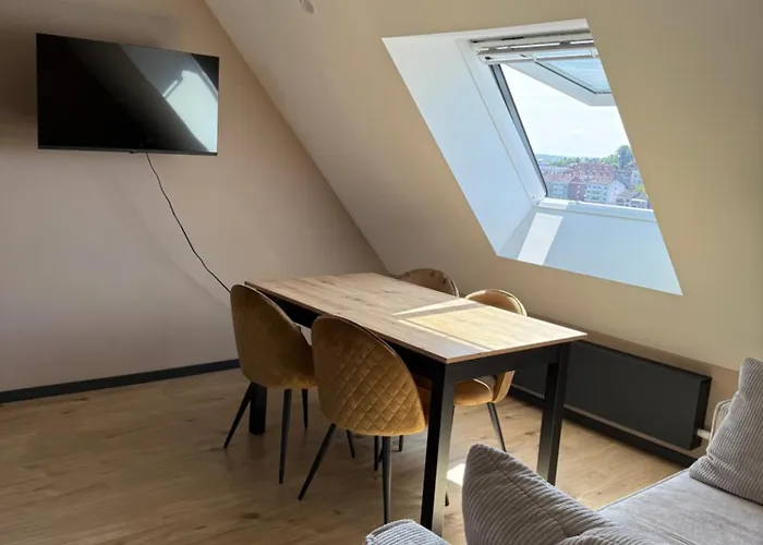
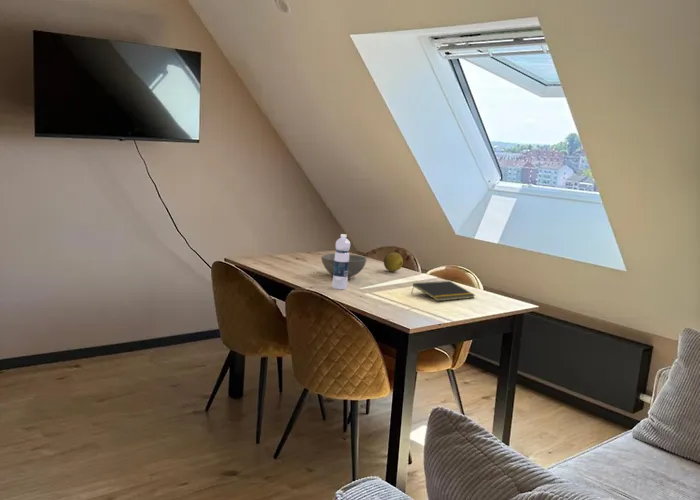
+ fruit [383,251,404,273]
+ notepad [410,280,476,302]
+ water bottle [332,233,351,290]
+ bowl [320,253,367,278]
